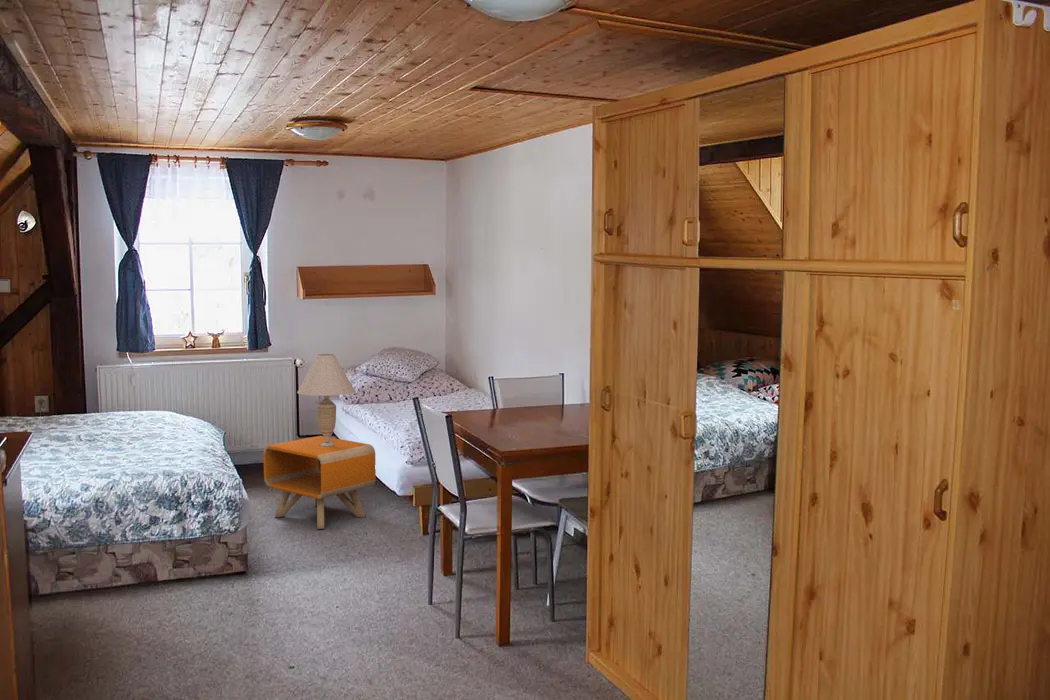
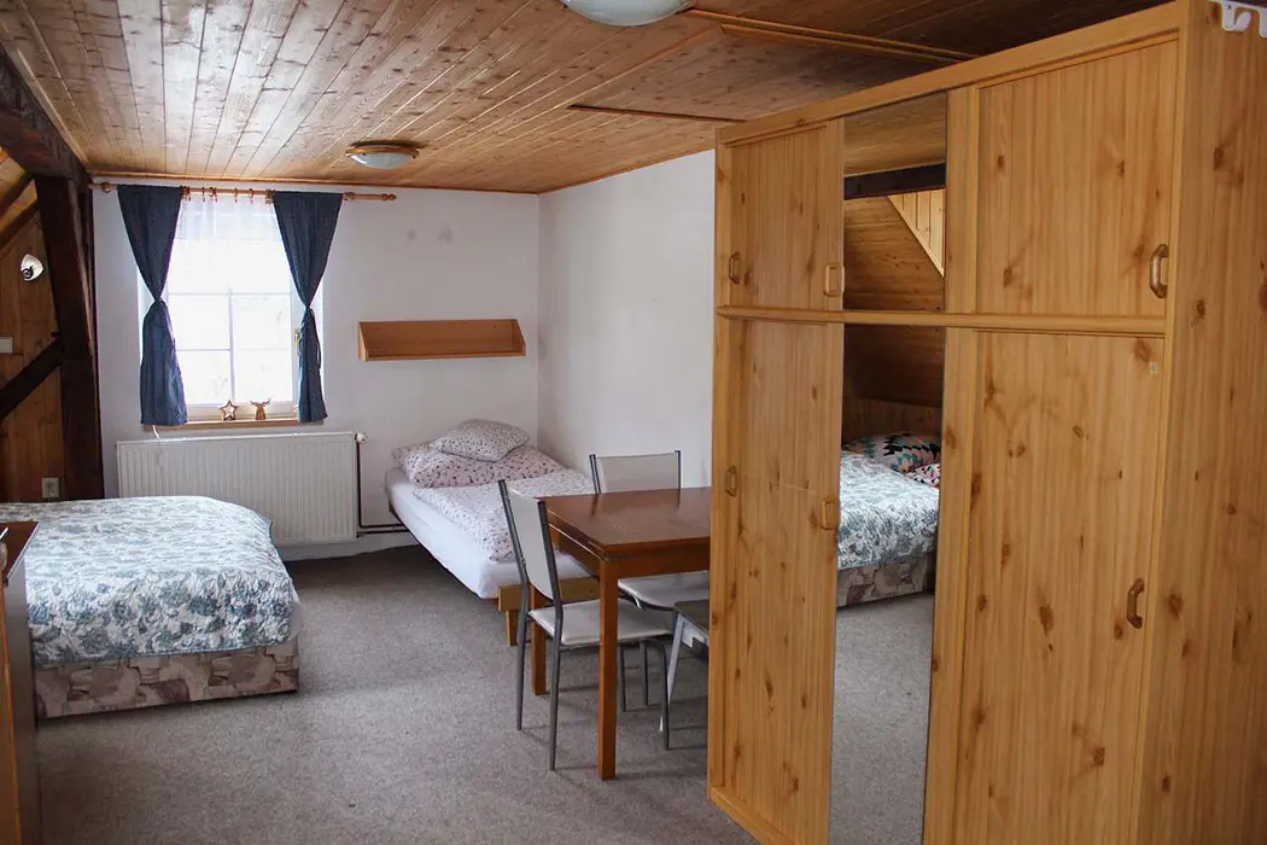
- nightstand [262,435,377,530]
- table lamp [296,353,356,447]
